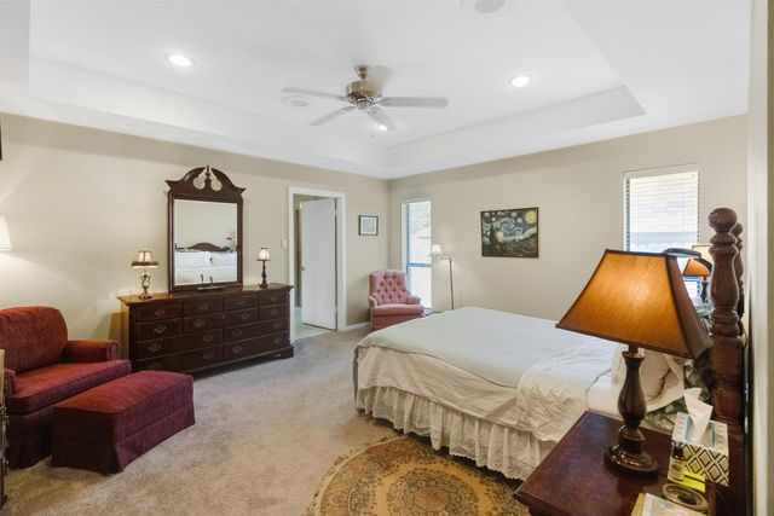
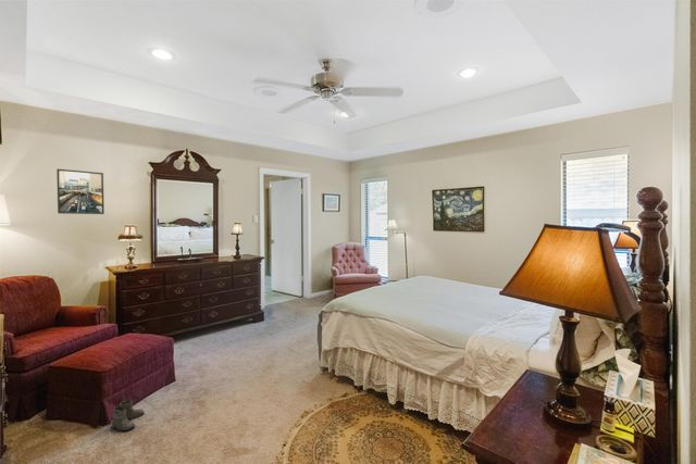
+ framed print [55,168,105,215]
+ boots [110,399,146,434]
